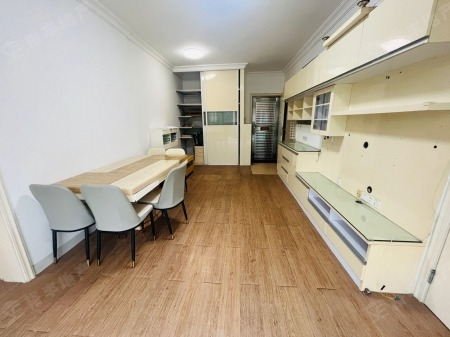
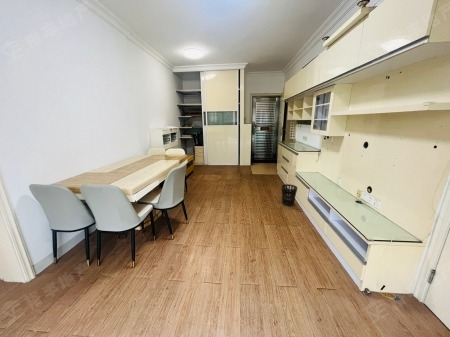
+ wastebasket [280,183,298,207]
